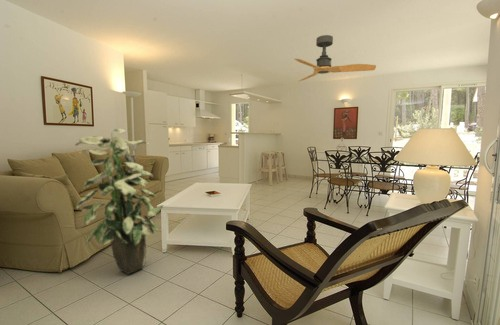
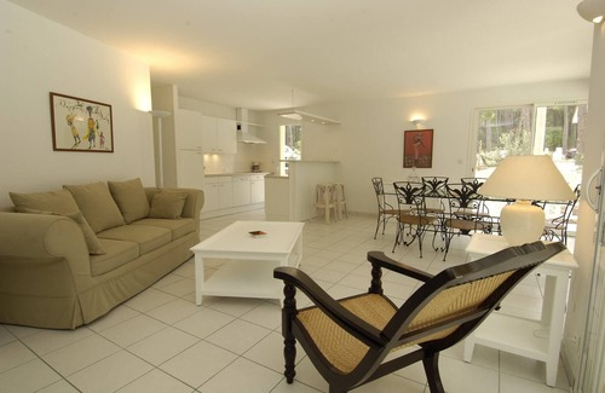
- ceiling fan [293,34,377,82]
- indoor plant [74,128,165,275]
